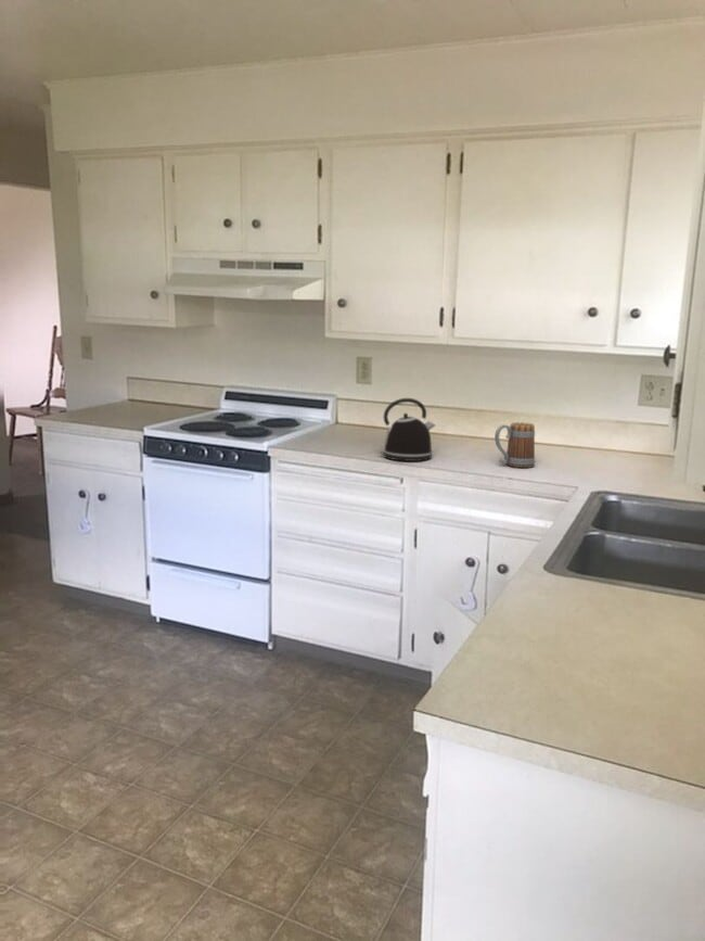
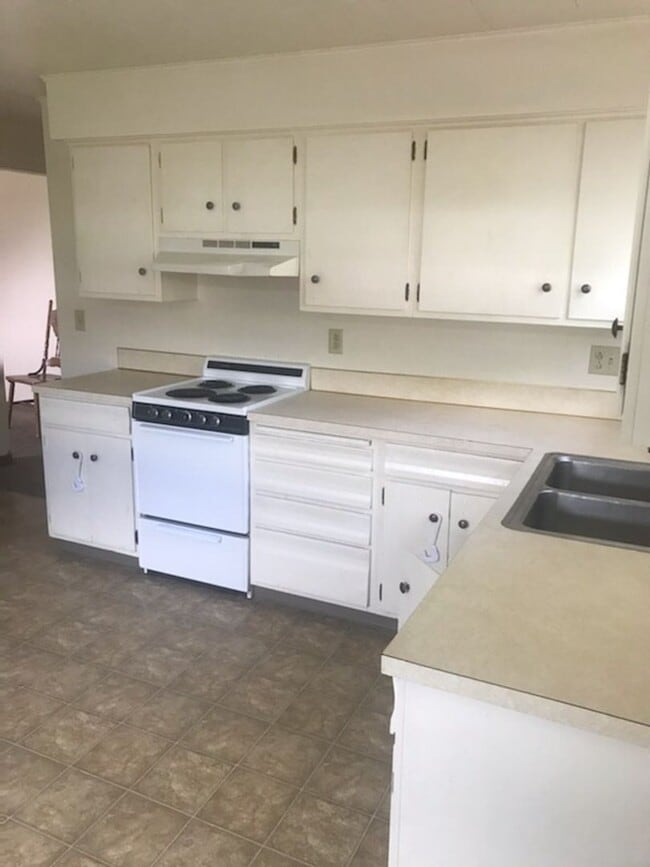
- mug [493,421,536,469]
- kettle [379,397,437,462]
